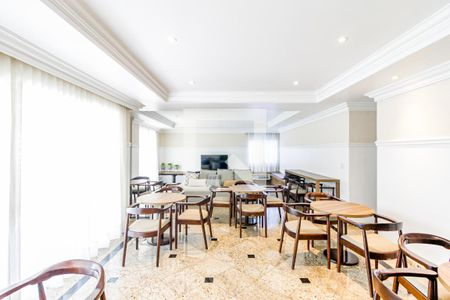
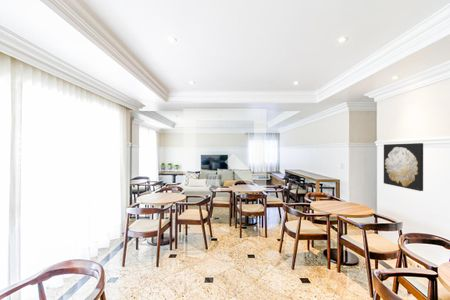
+ wall art [383,142,424,192]
